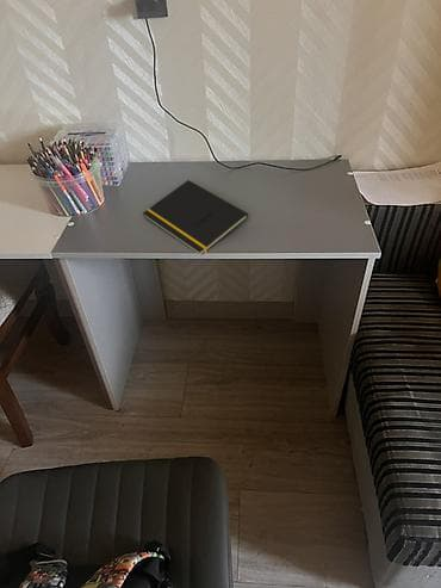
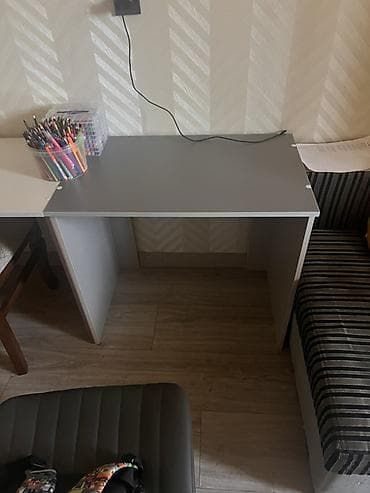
- notepad [142,179,249,256]
